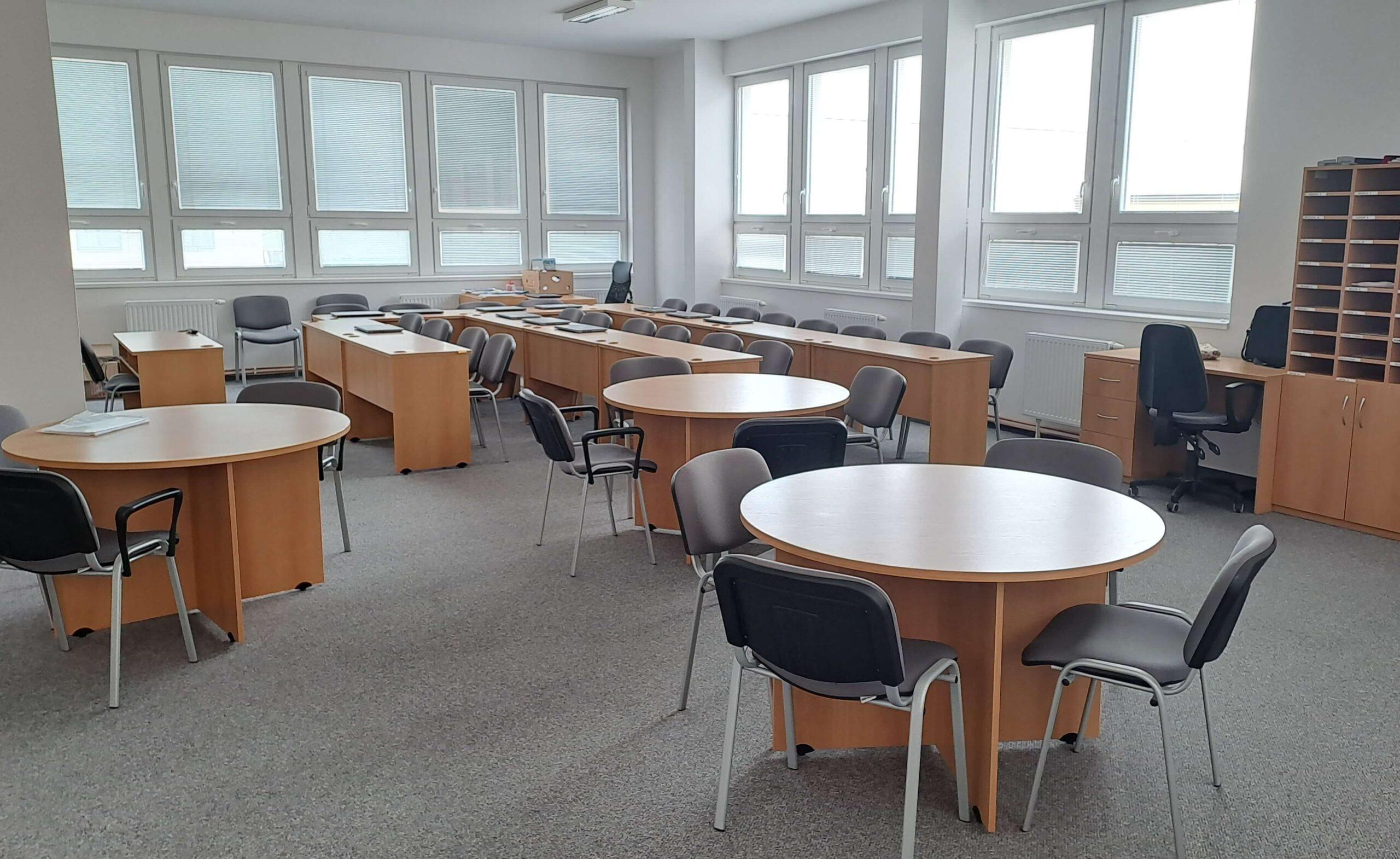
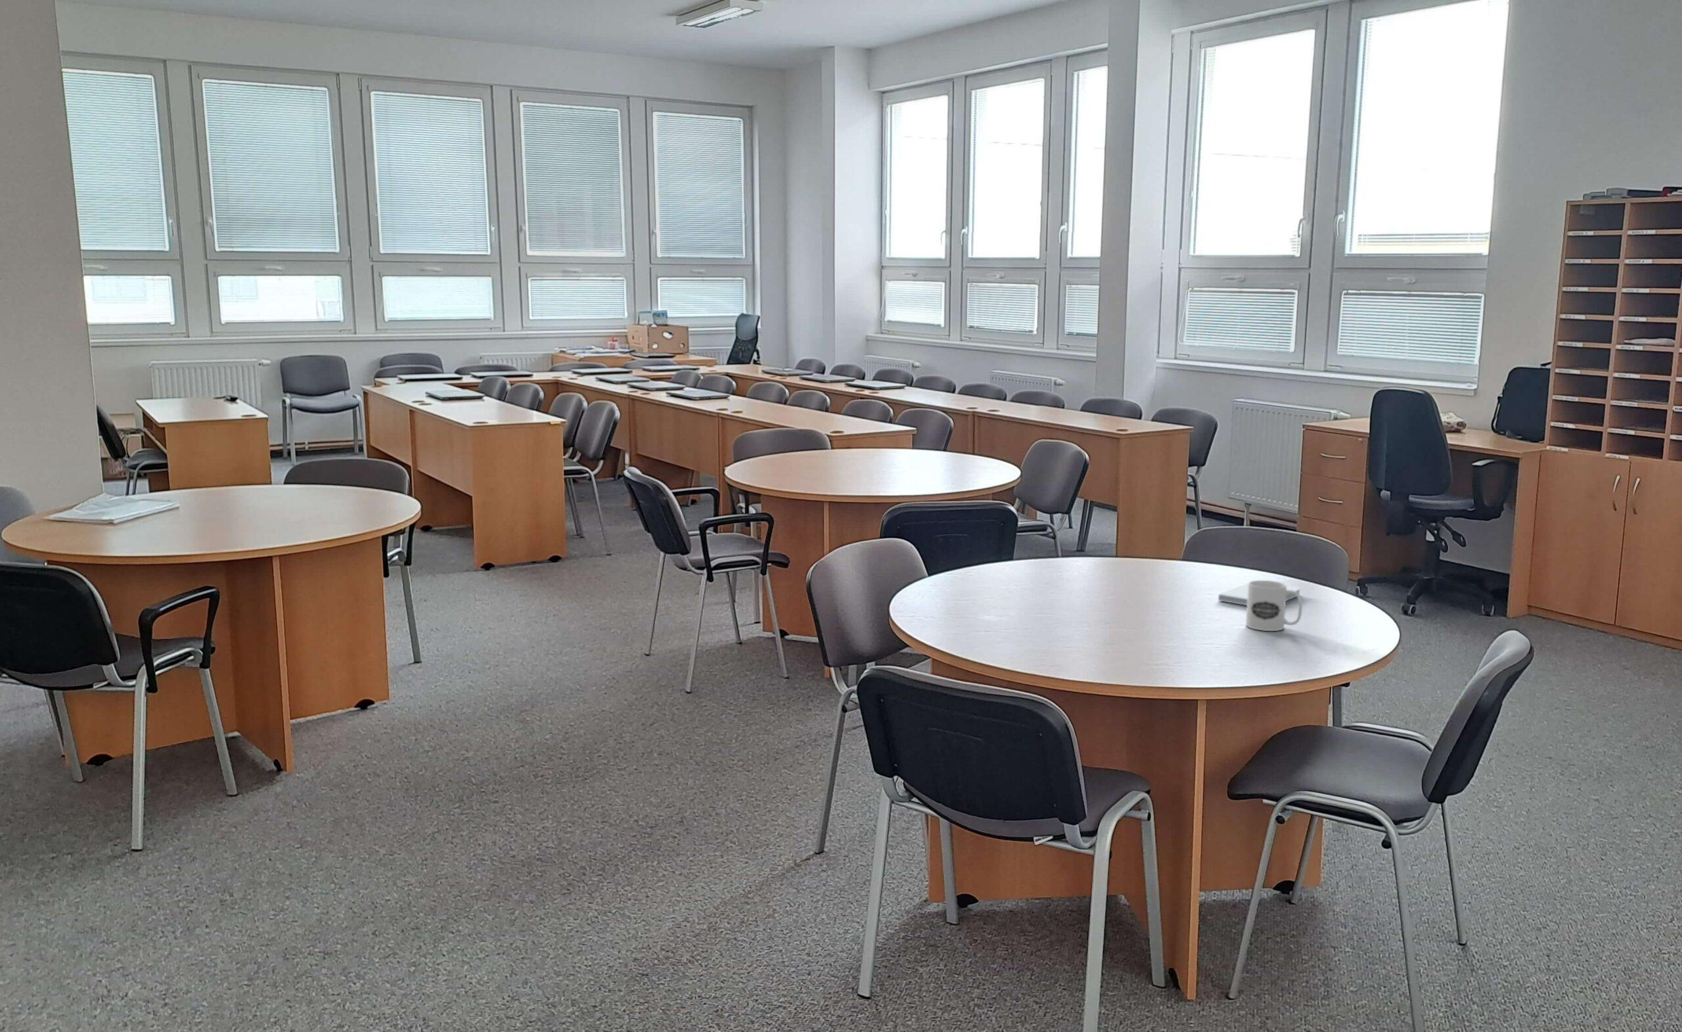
+ mug [1245,580,1302,632]
+ notepad [1217,580,1301,606]
